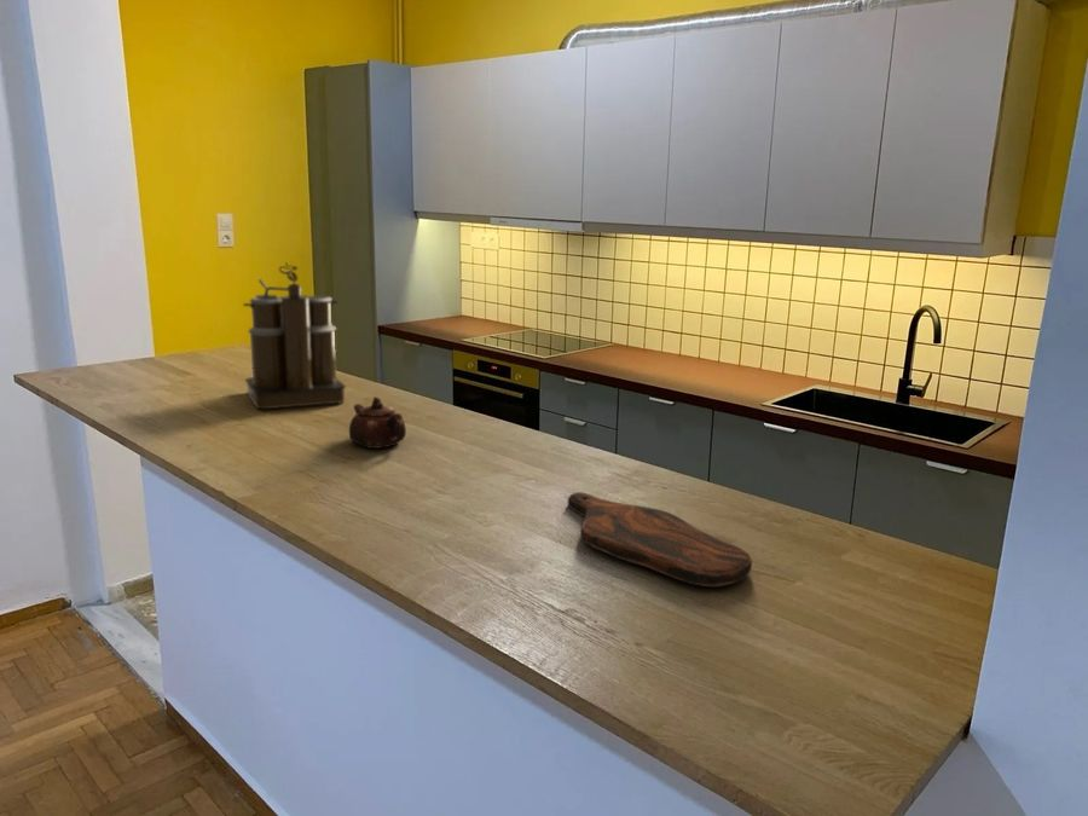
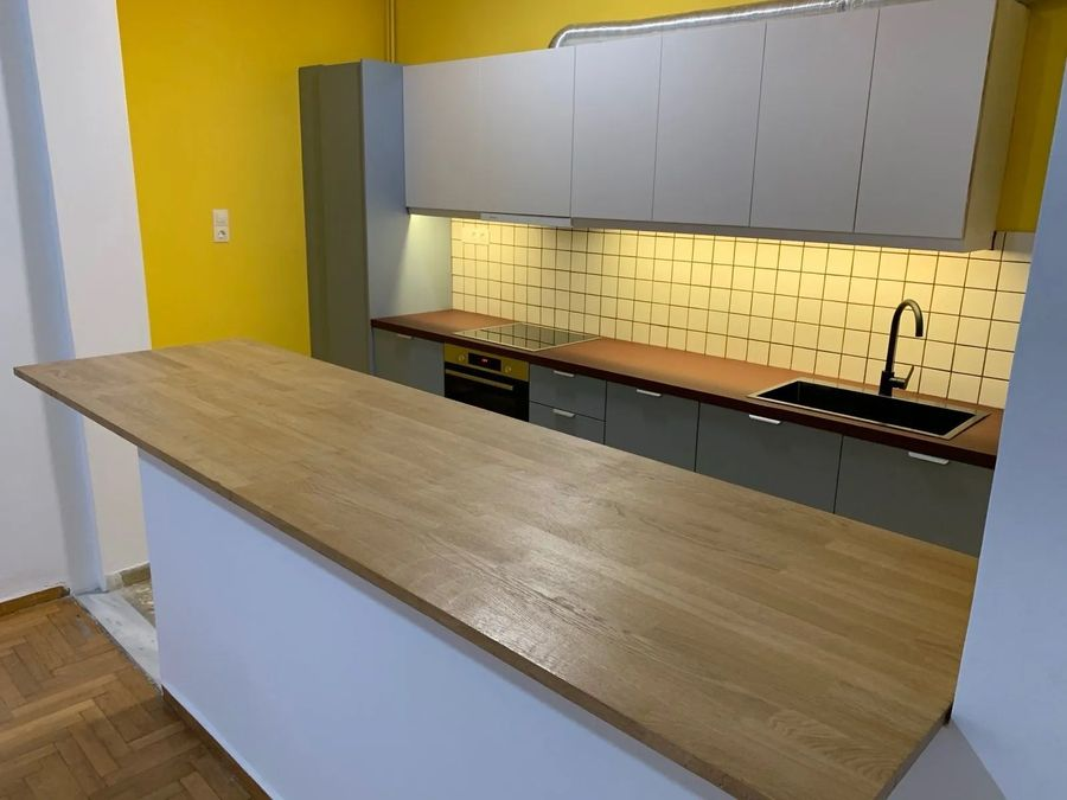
- cutting board [567,491,753,588]
- teapot [348,395,407,450]
- coffee maker [242,262,347,410]
